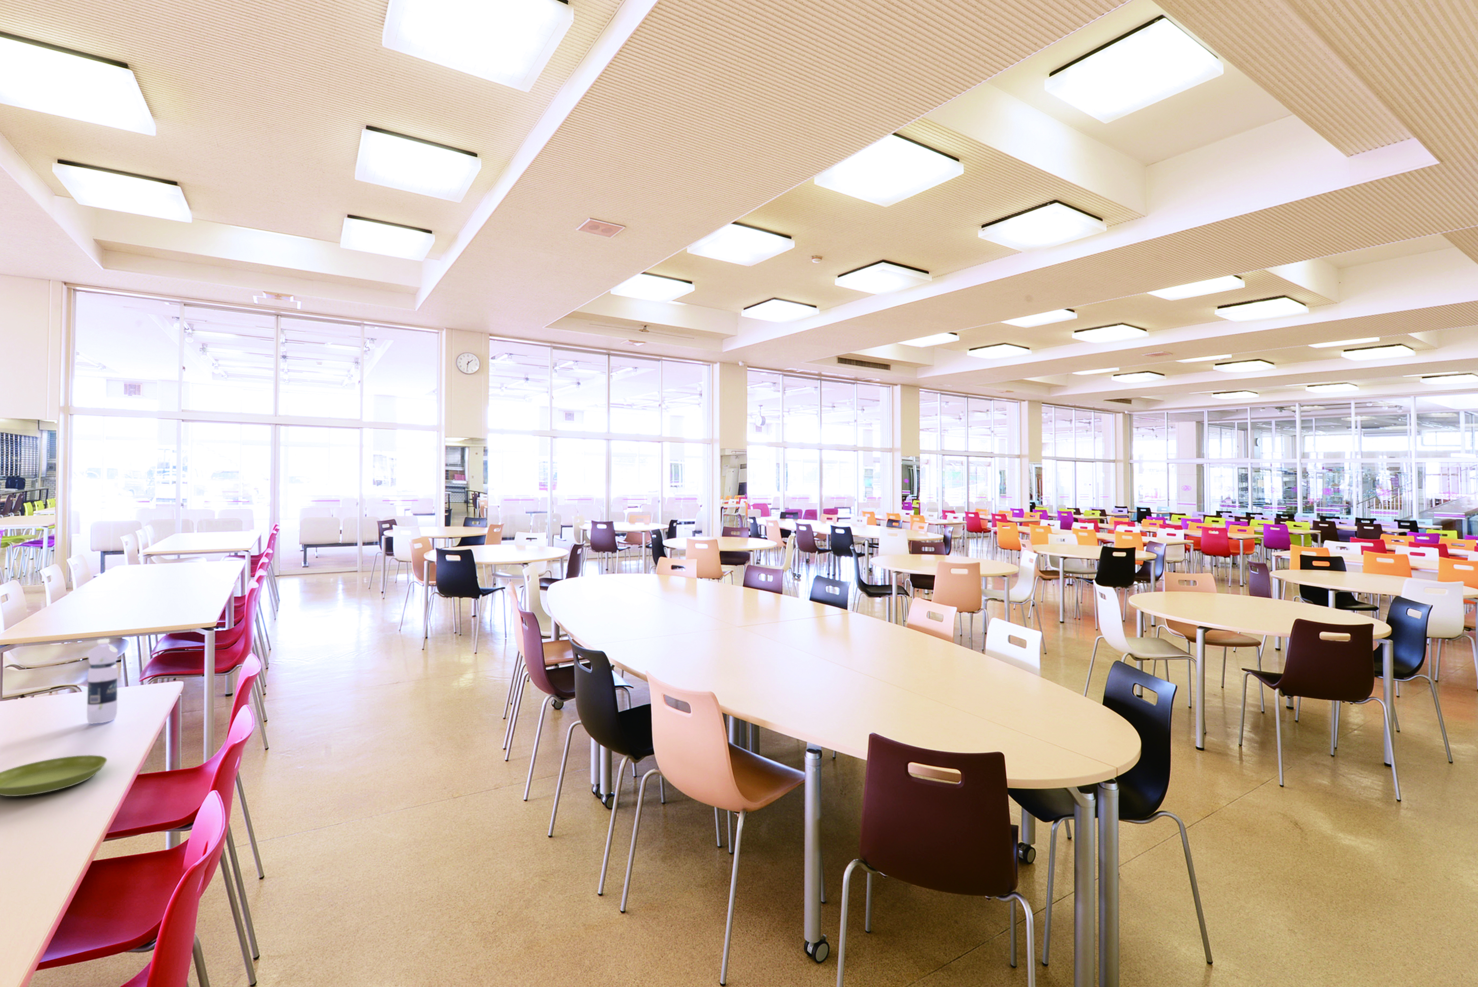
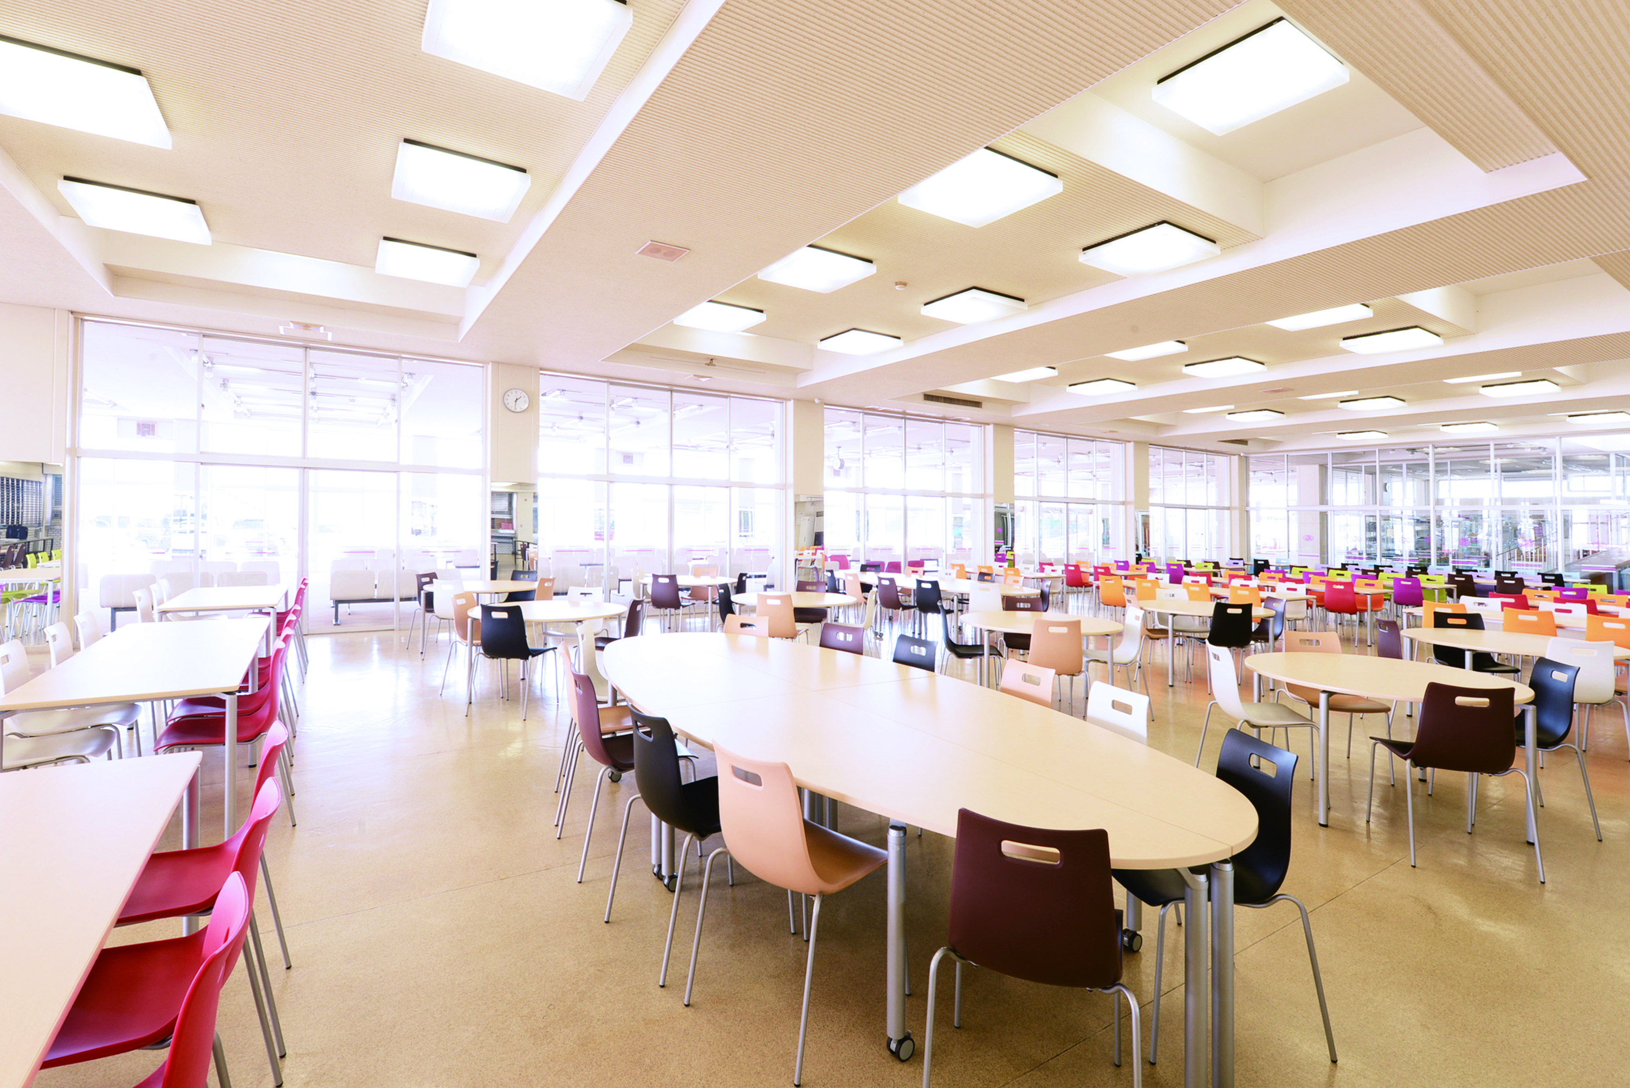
- water bottle [87,638,119,725]
- saucer [0,755,108,796]
